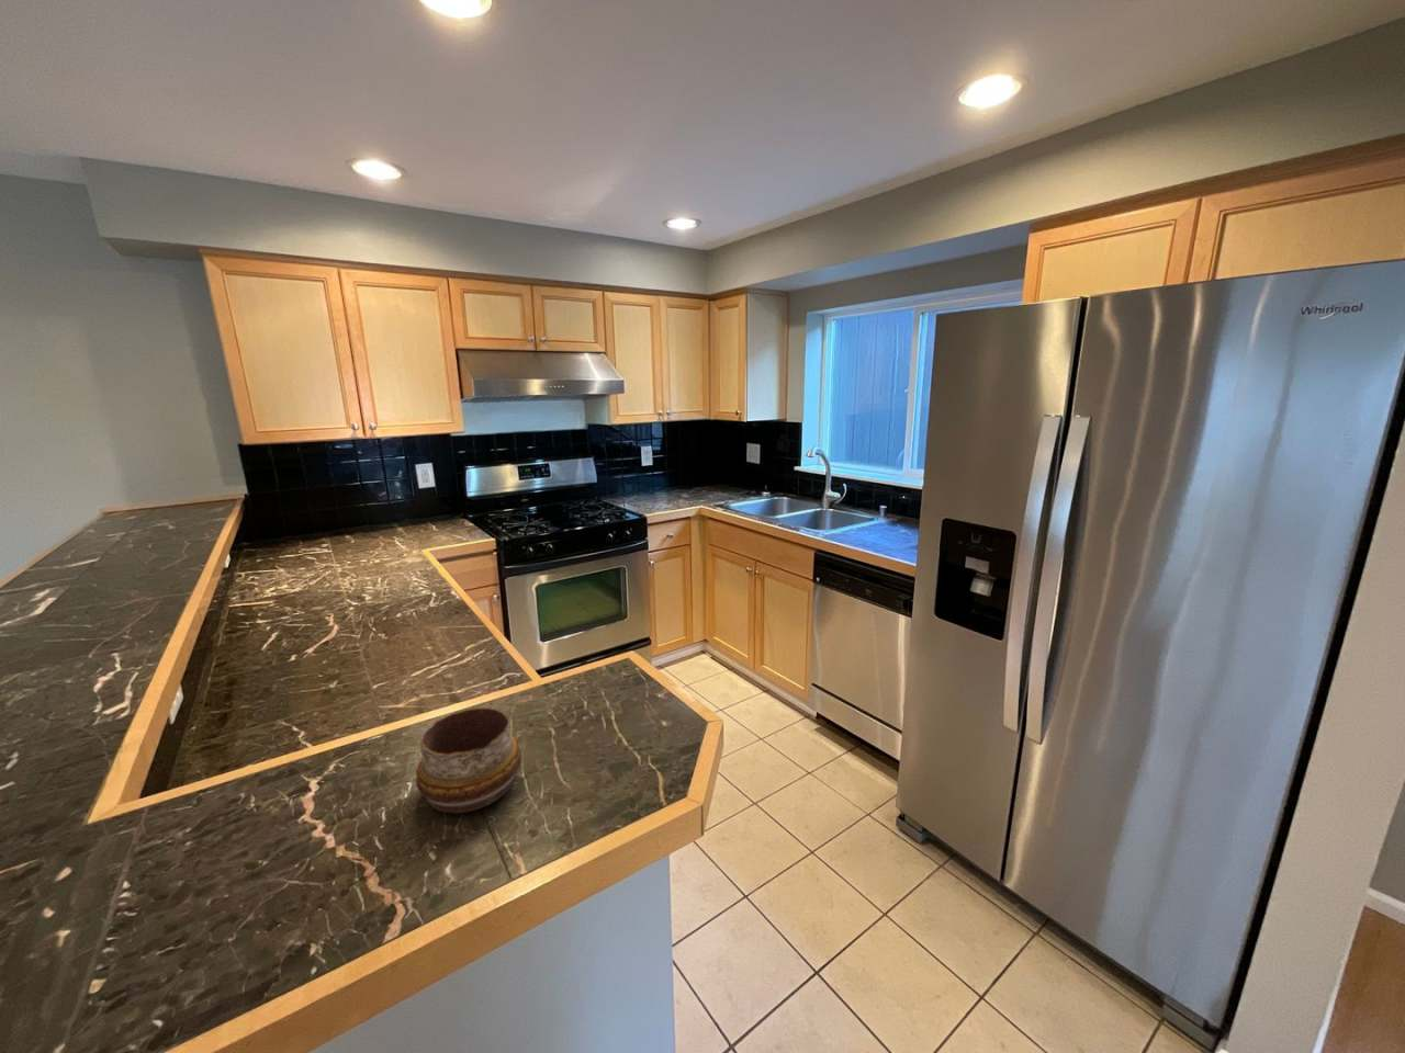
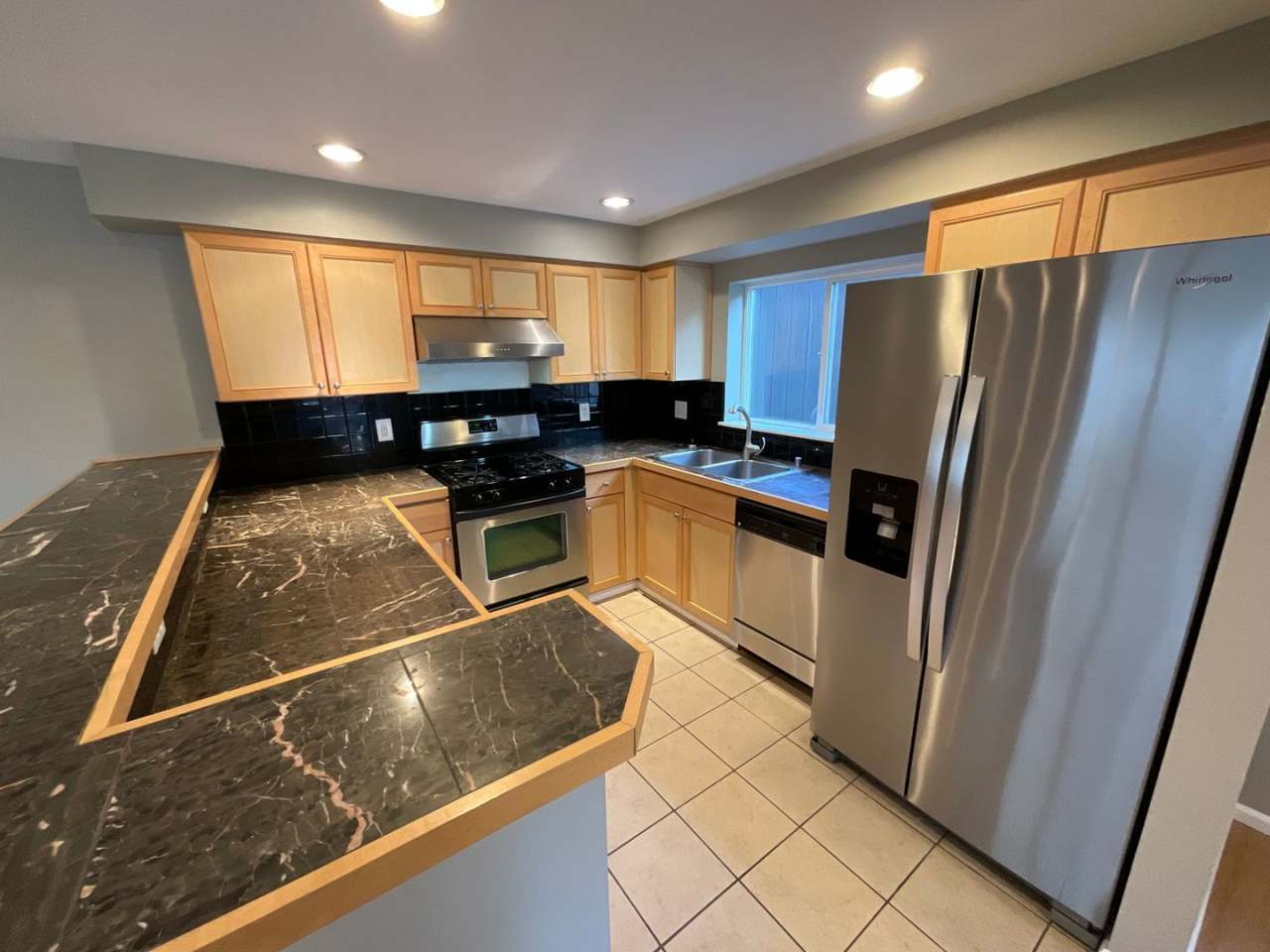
- decorative bowl [415,707,522,815]
